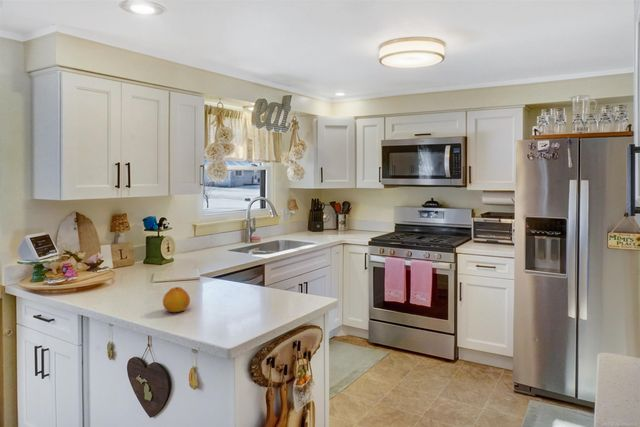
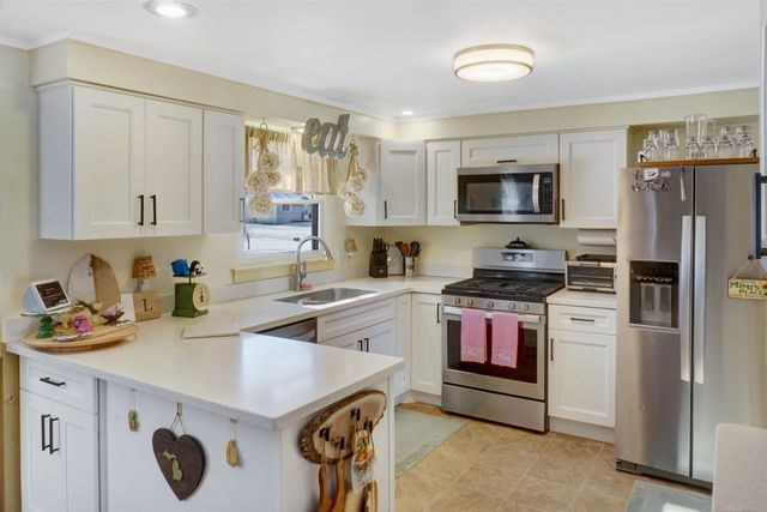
- fruit [162,286,191,313]
